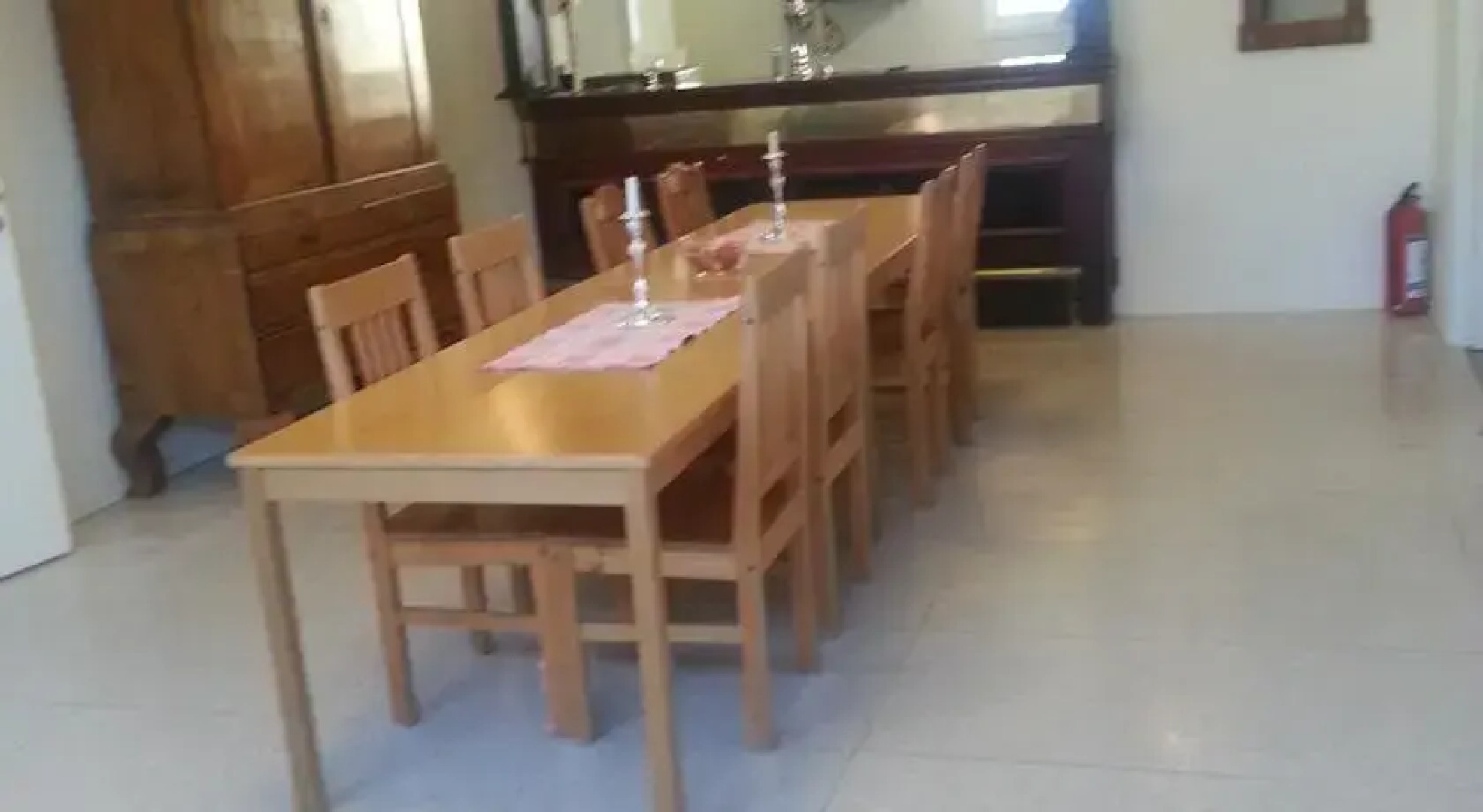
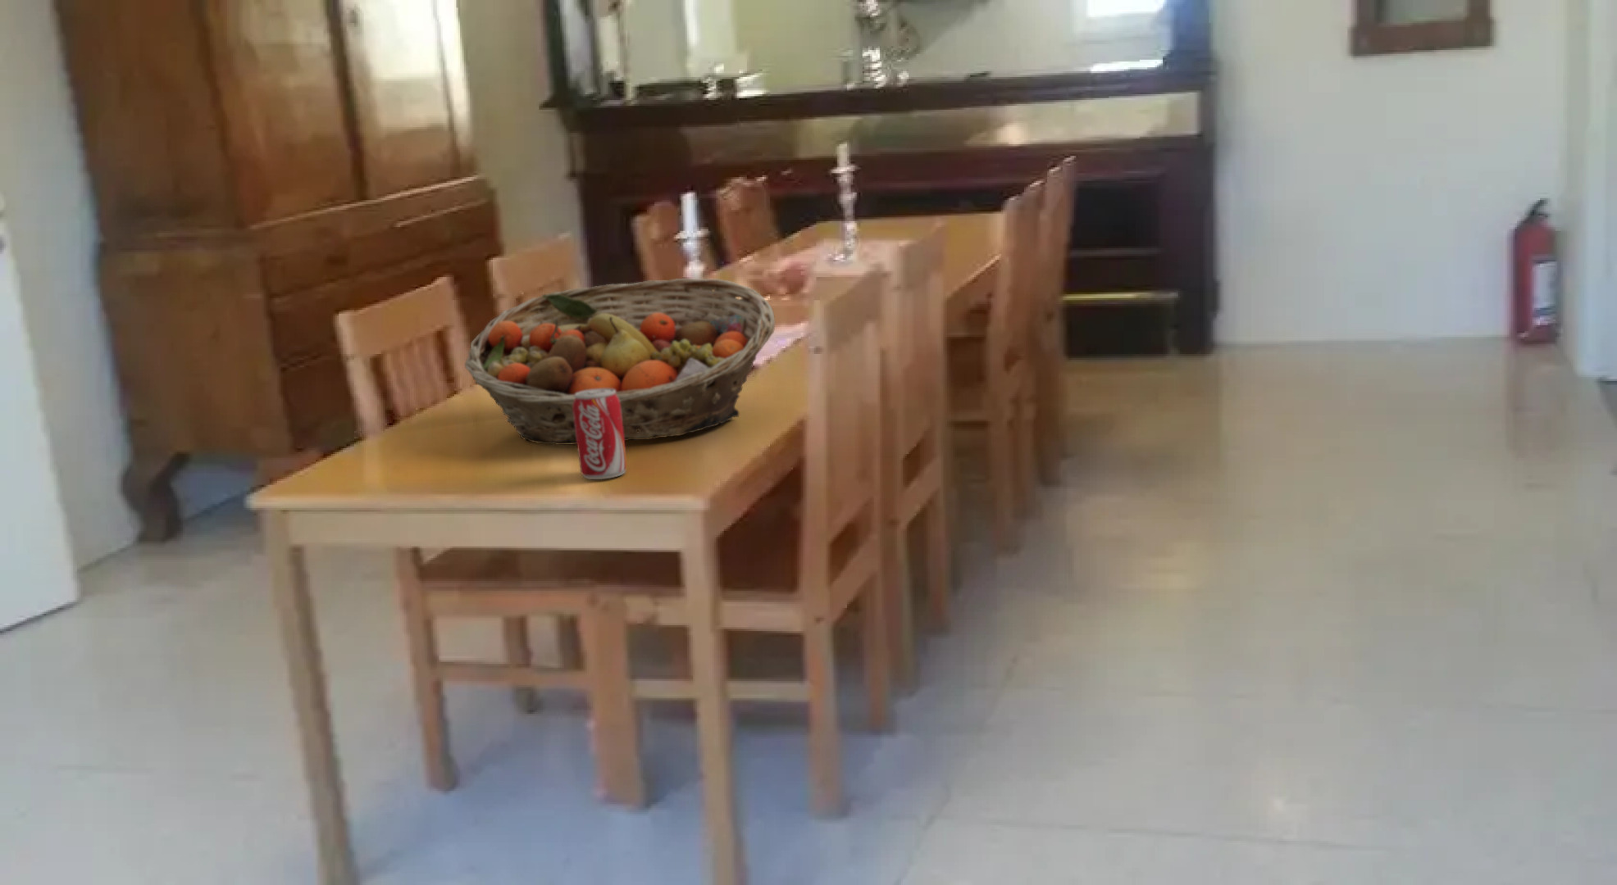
+ fruit basket [464,278,775,446]
+ beverage can [574,388,628,481]
